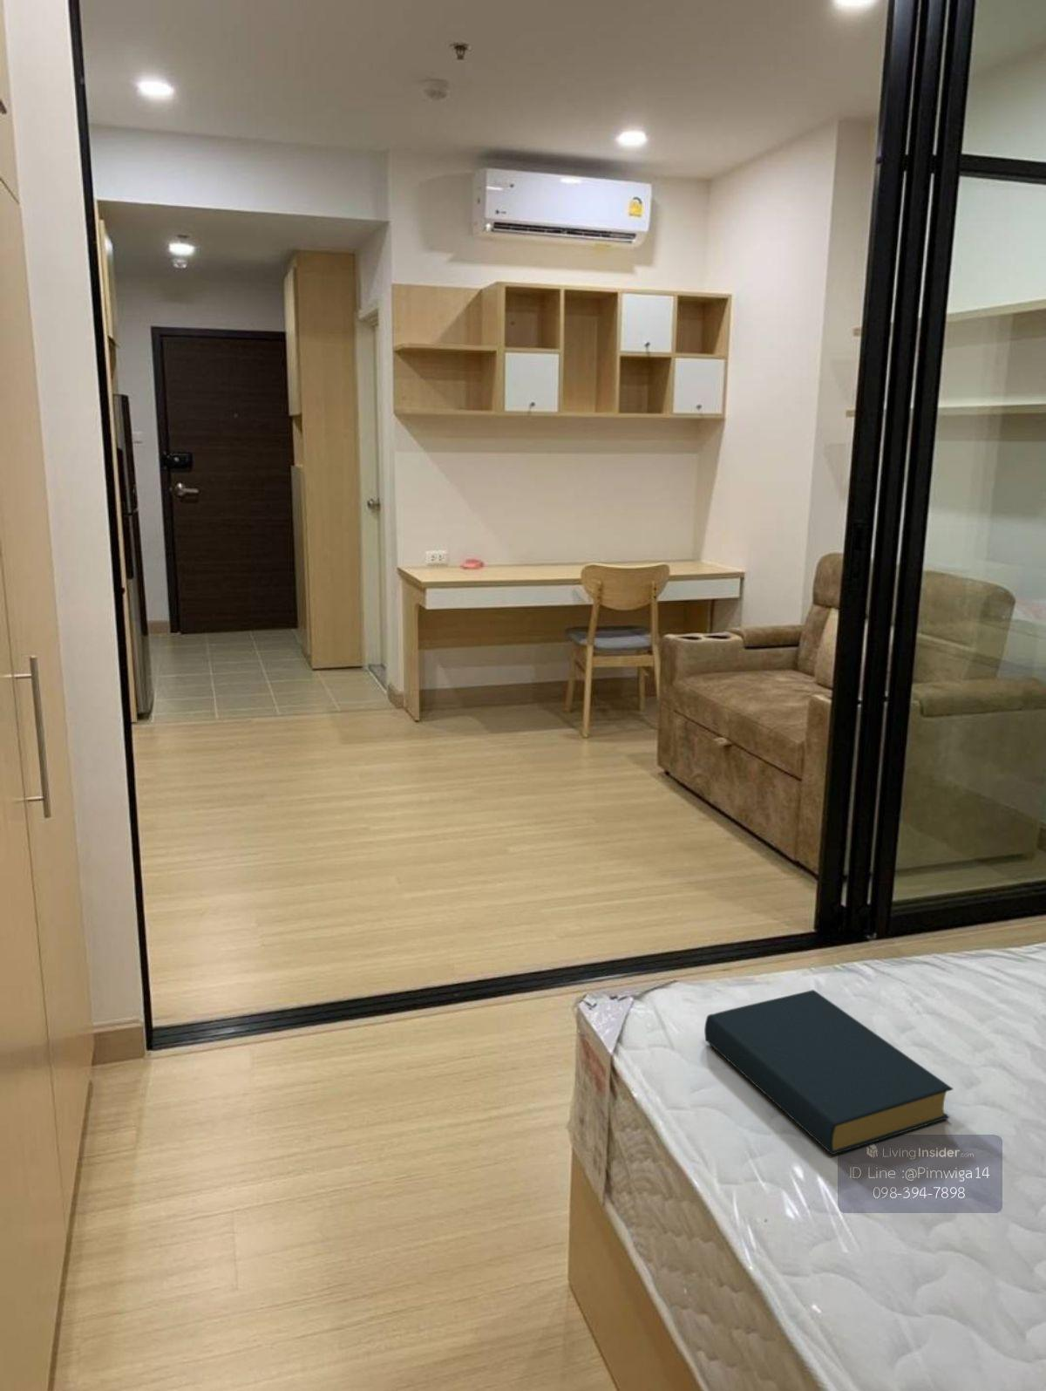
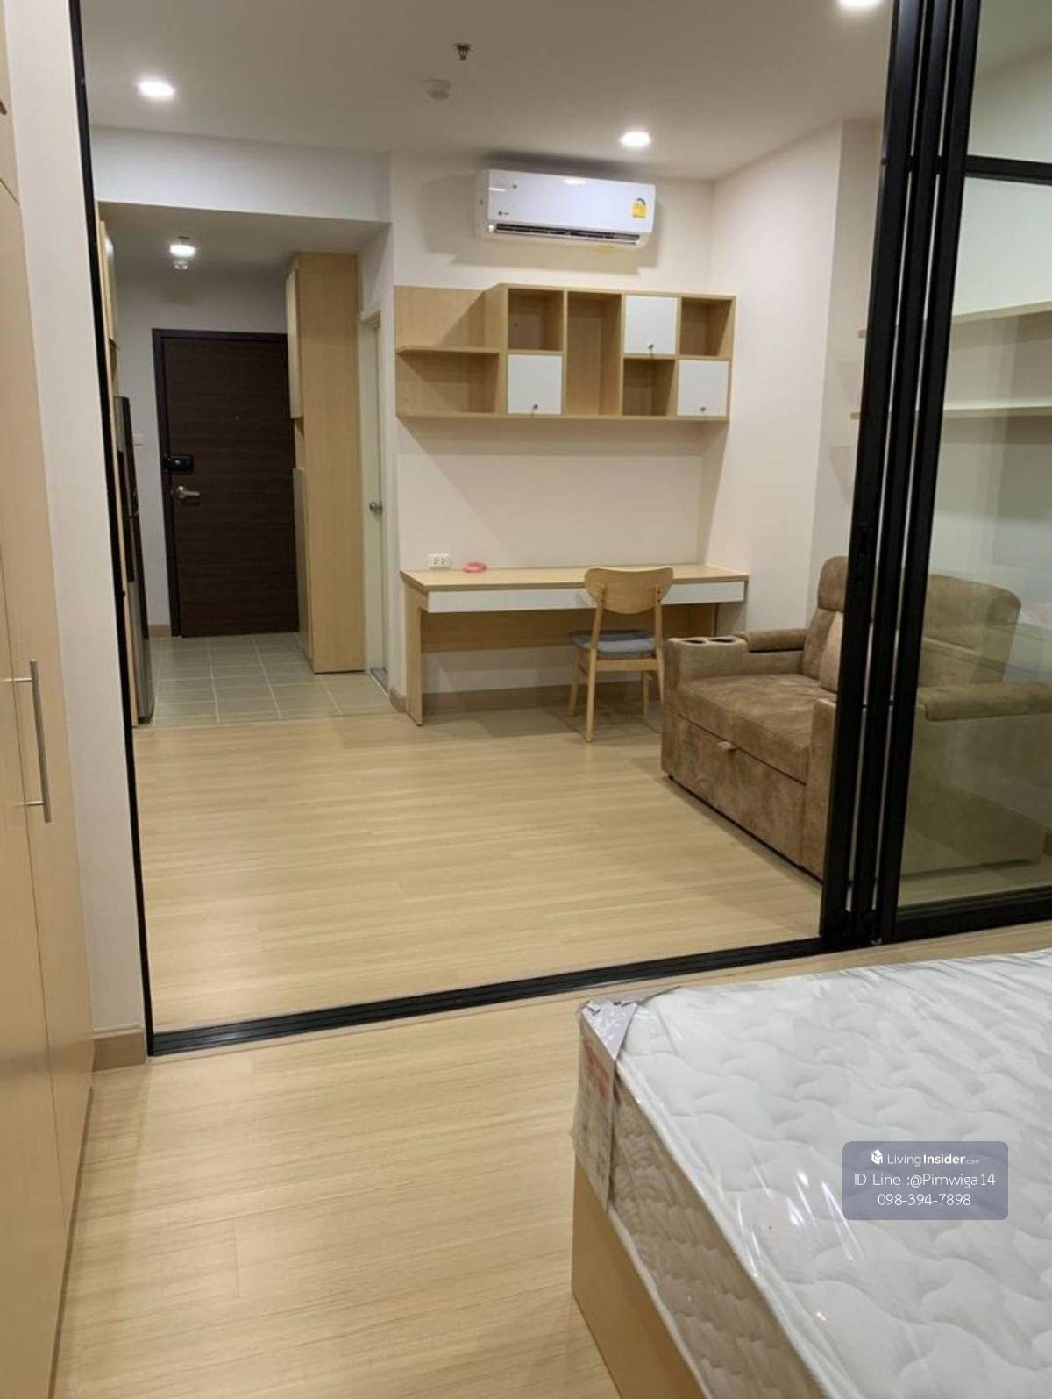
- hardback book [703,989,955,1156]
